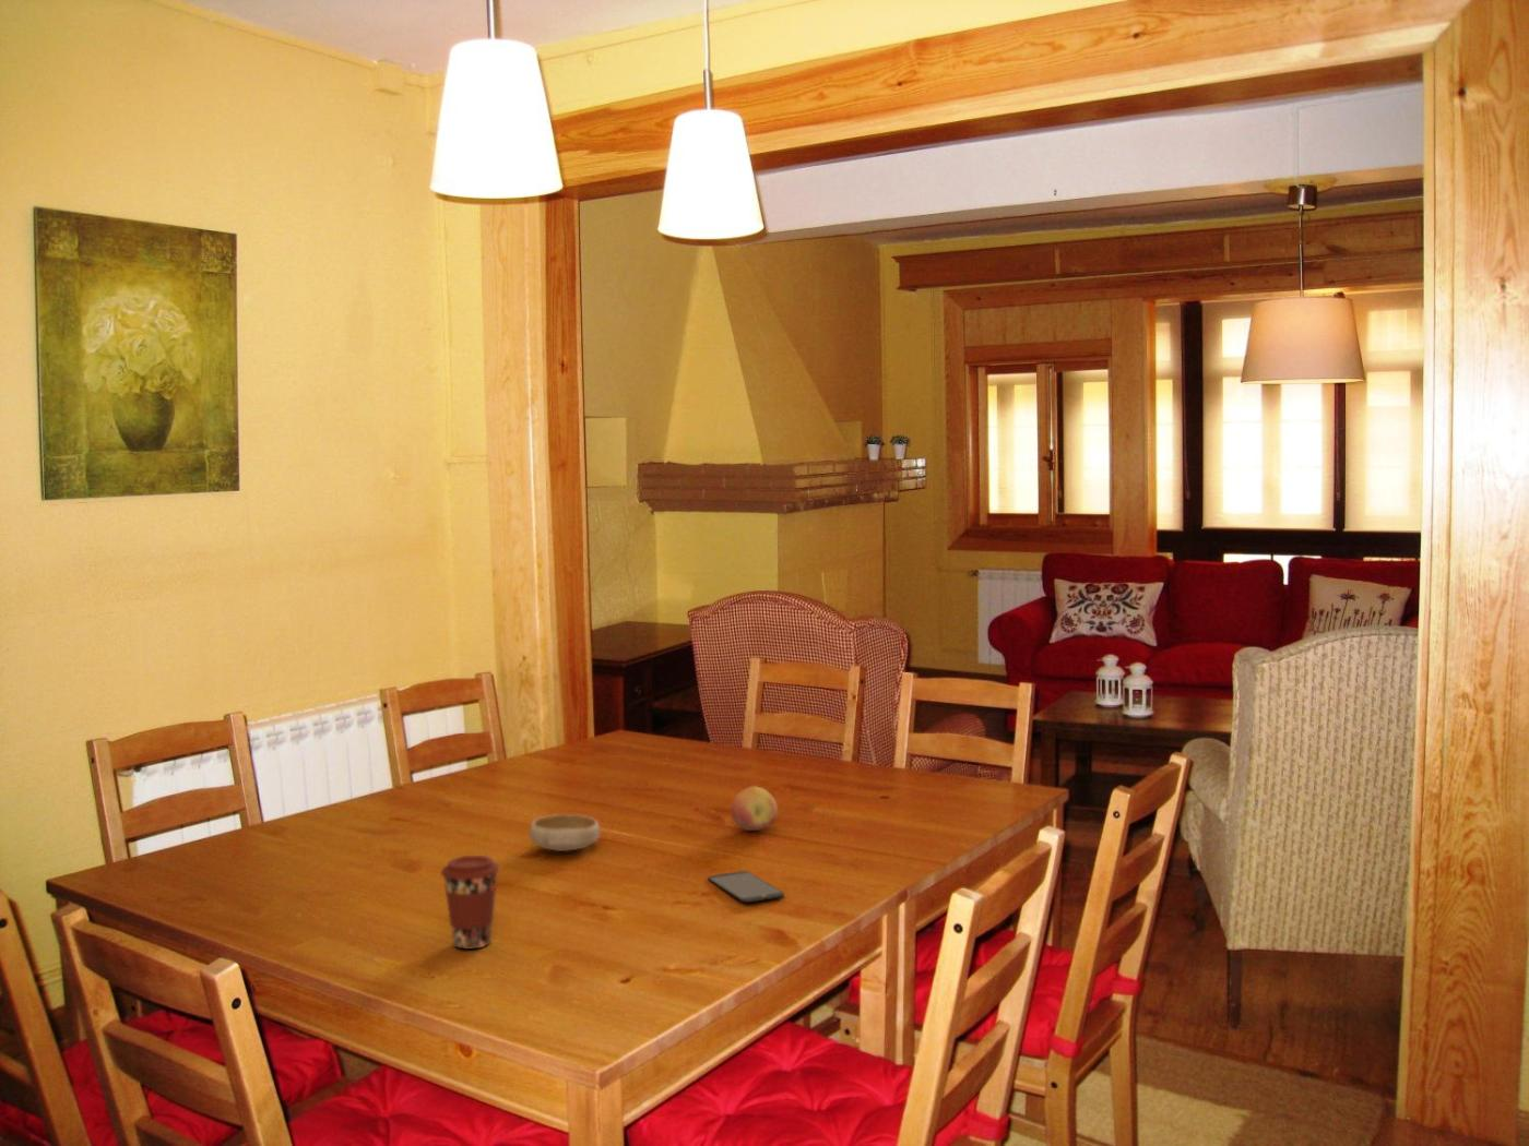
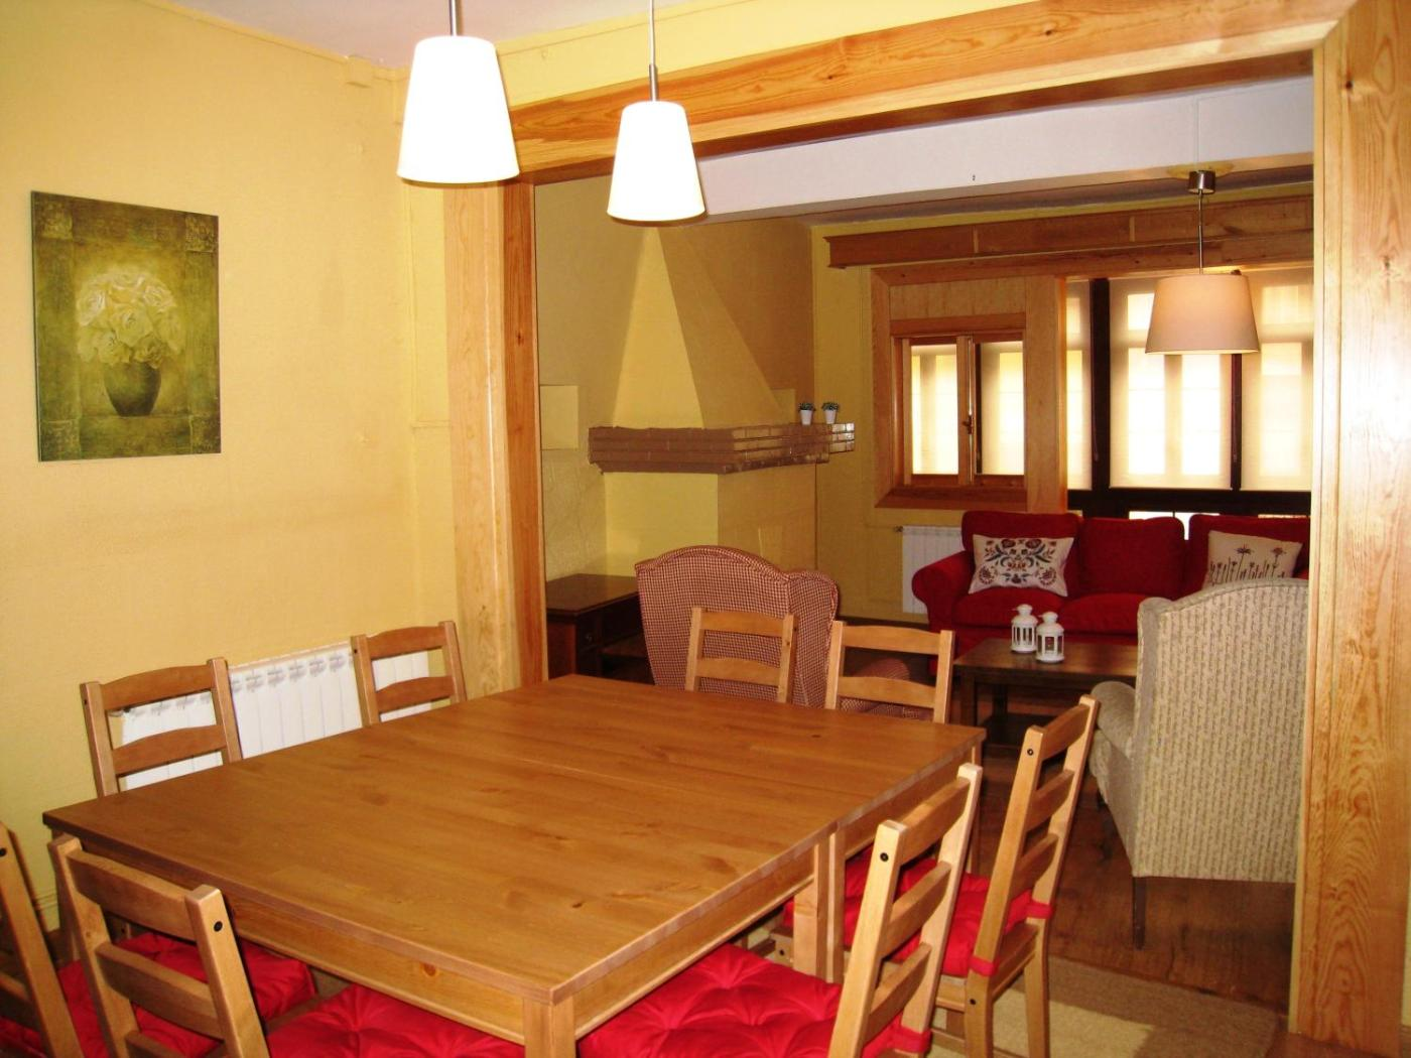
- bowl [529,813,601,852]
- coffee cup [441,855,501,950]
- fruit [730,785,779,832]
- smartphone [707,870,785,904]
